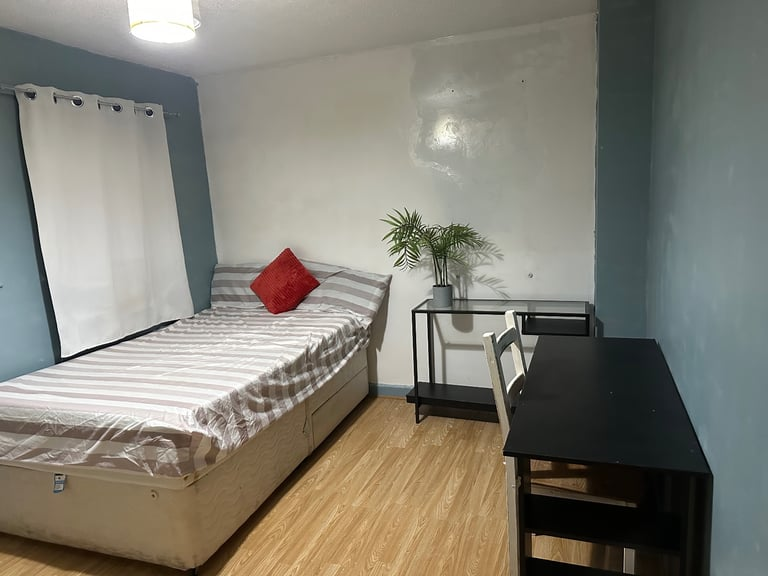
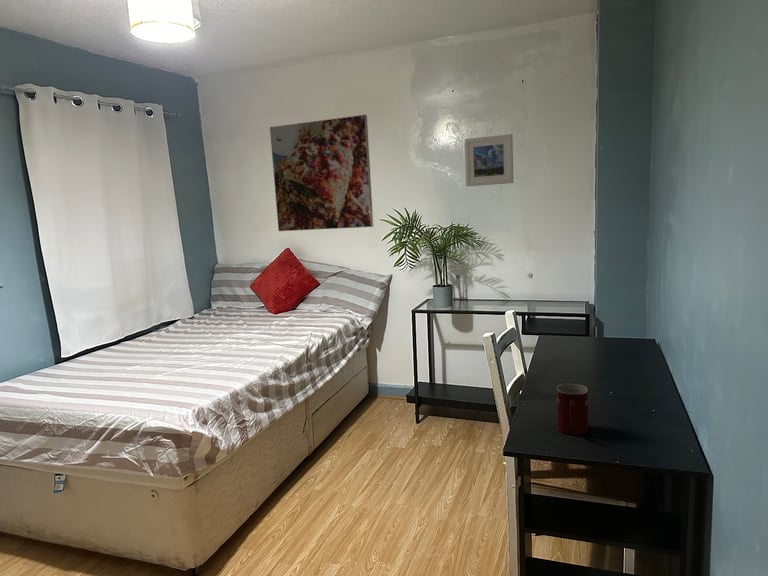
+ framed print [269,114,374,232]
+ mug [556,383,589,436]
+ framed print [464,133,514,187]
